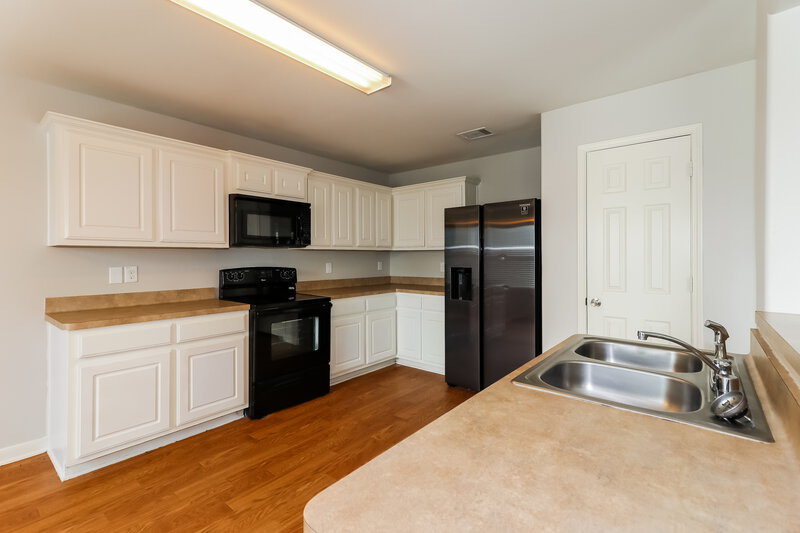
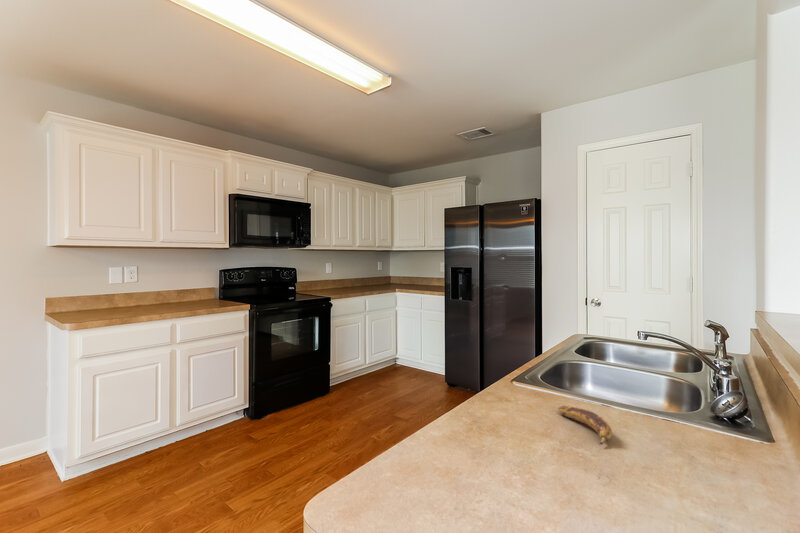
+ banana [557,404,613,446]
